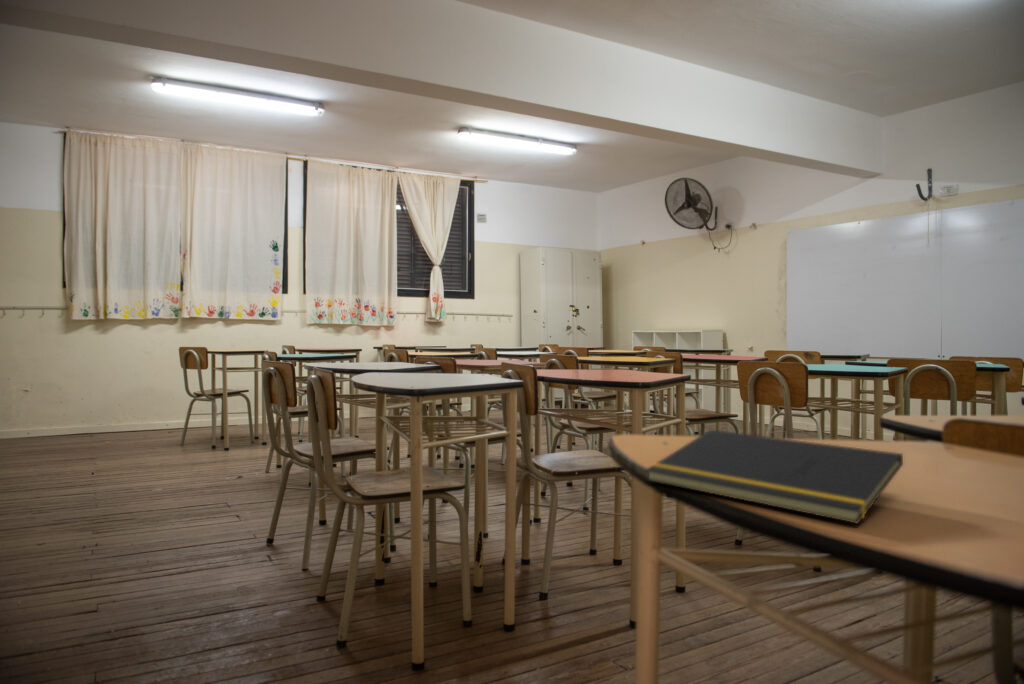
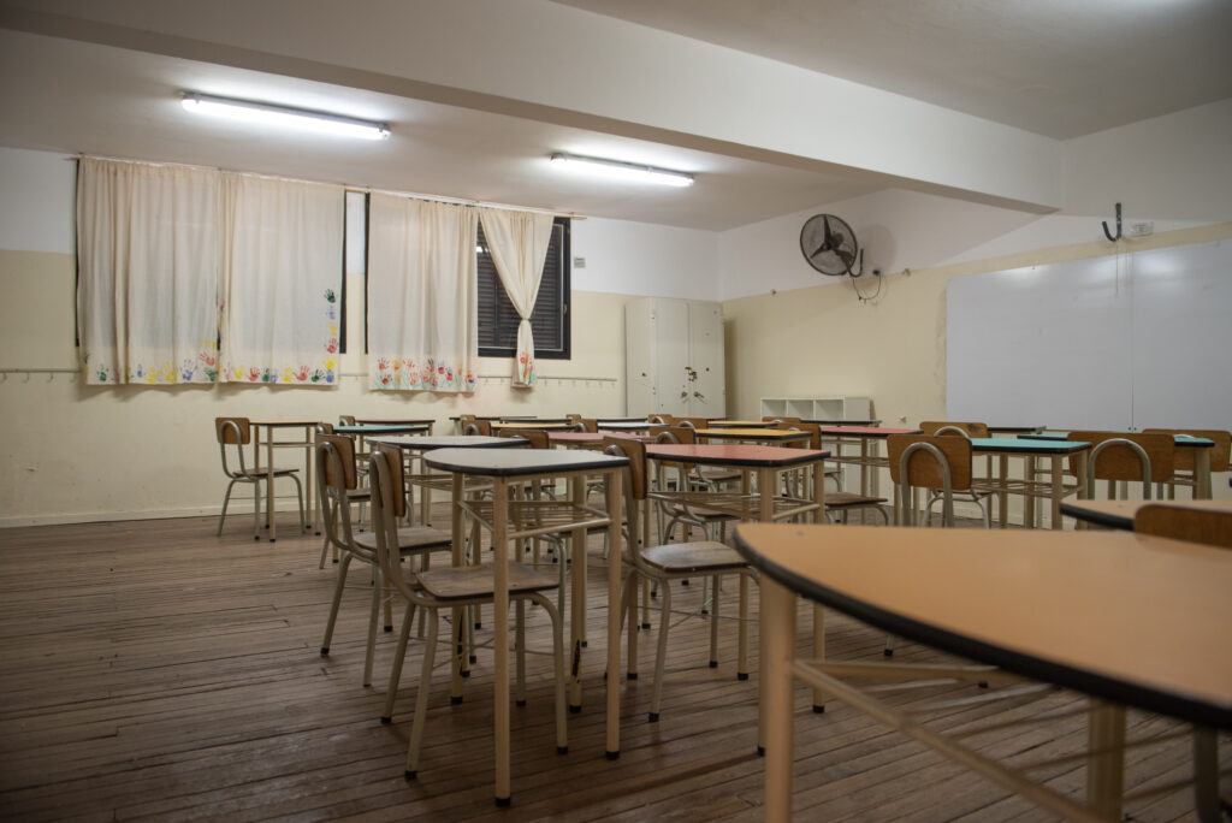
- notepad [645,429,904,525]
